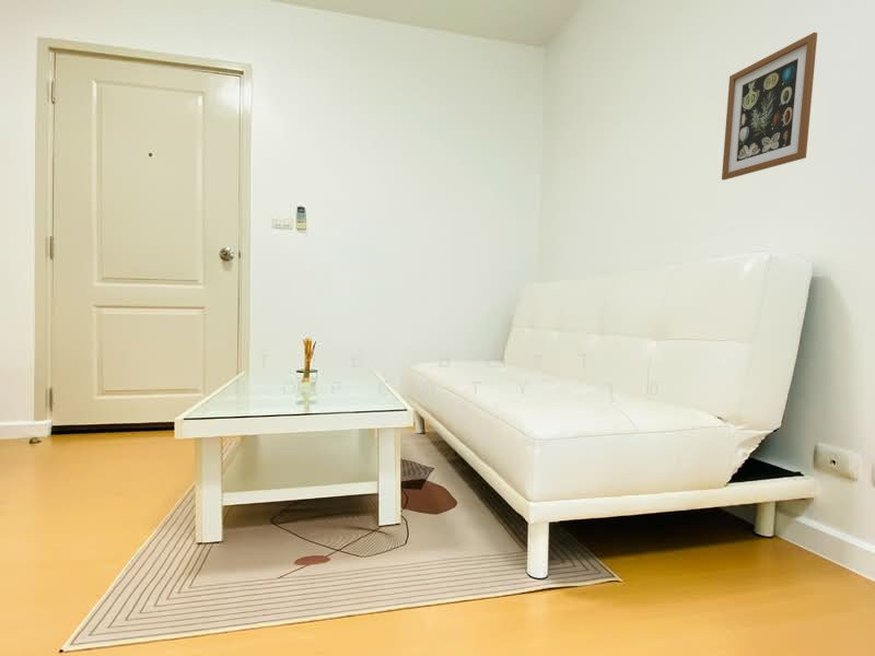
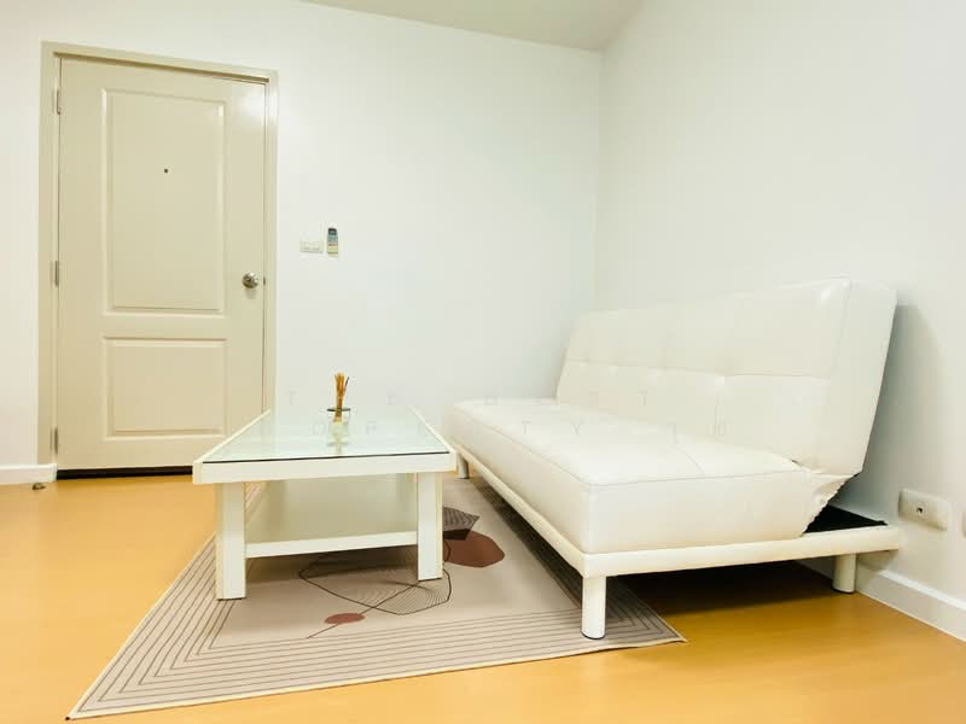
- wall art [721,31,818,181]
